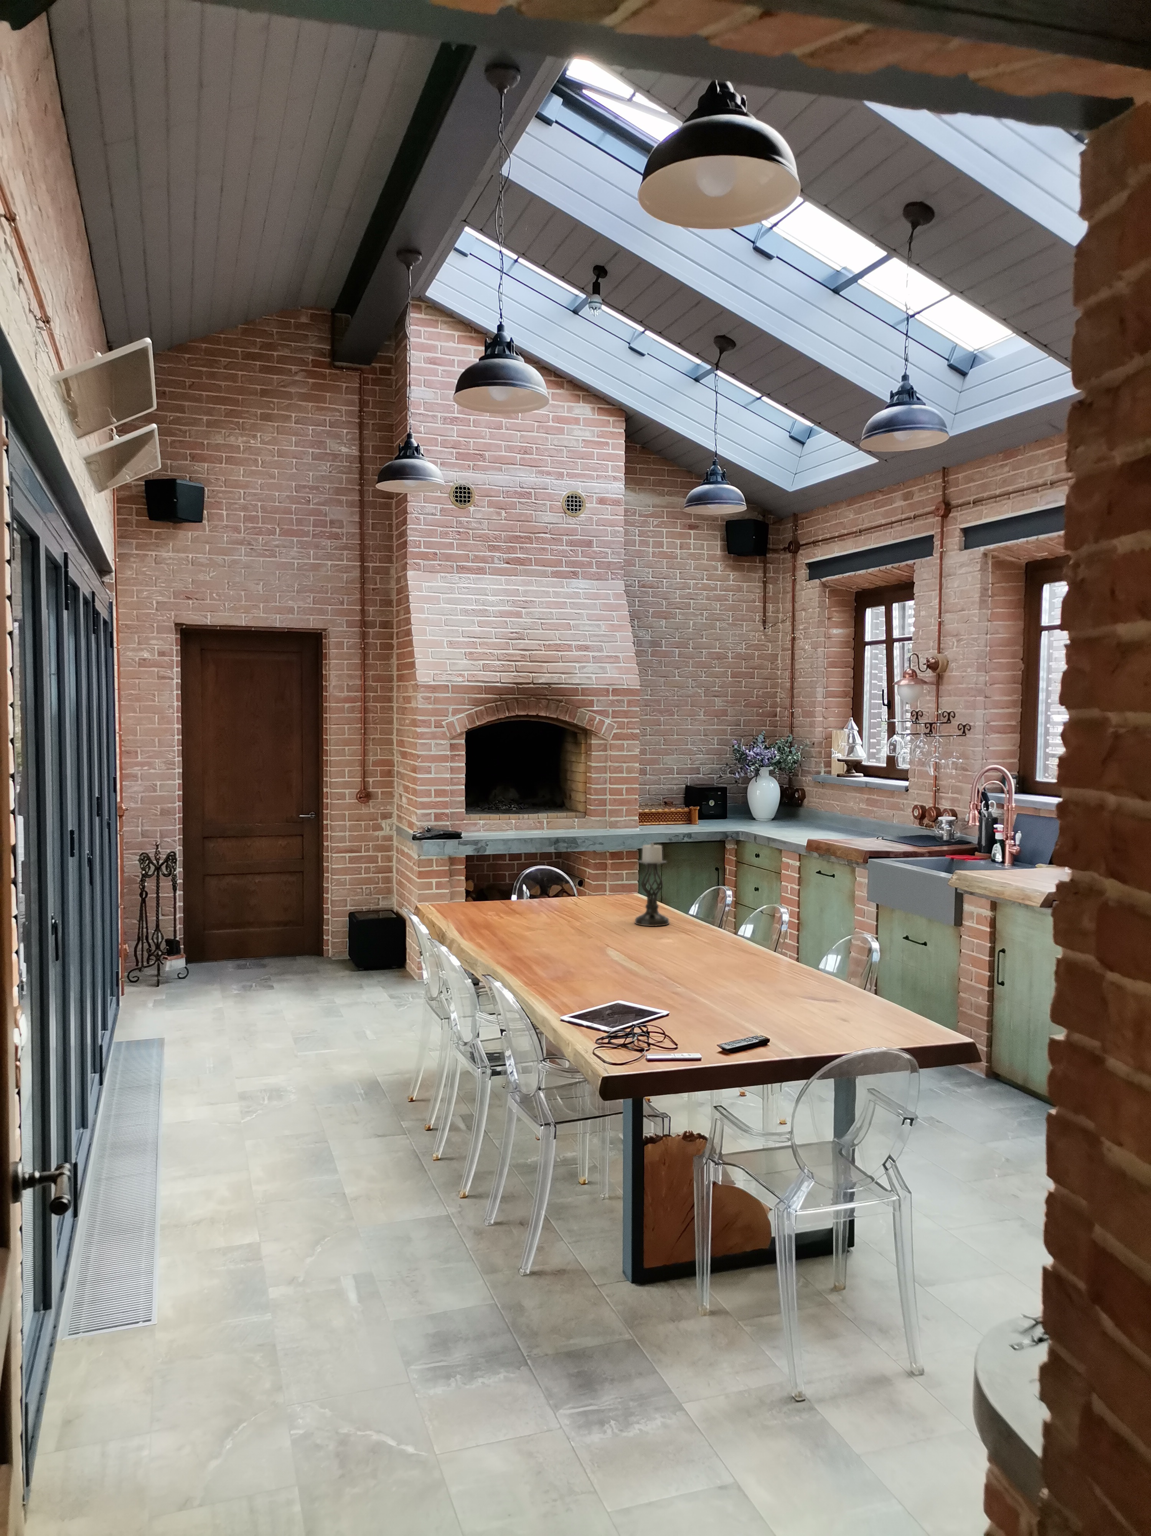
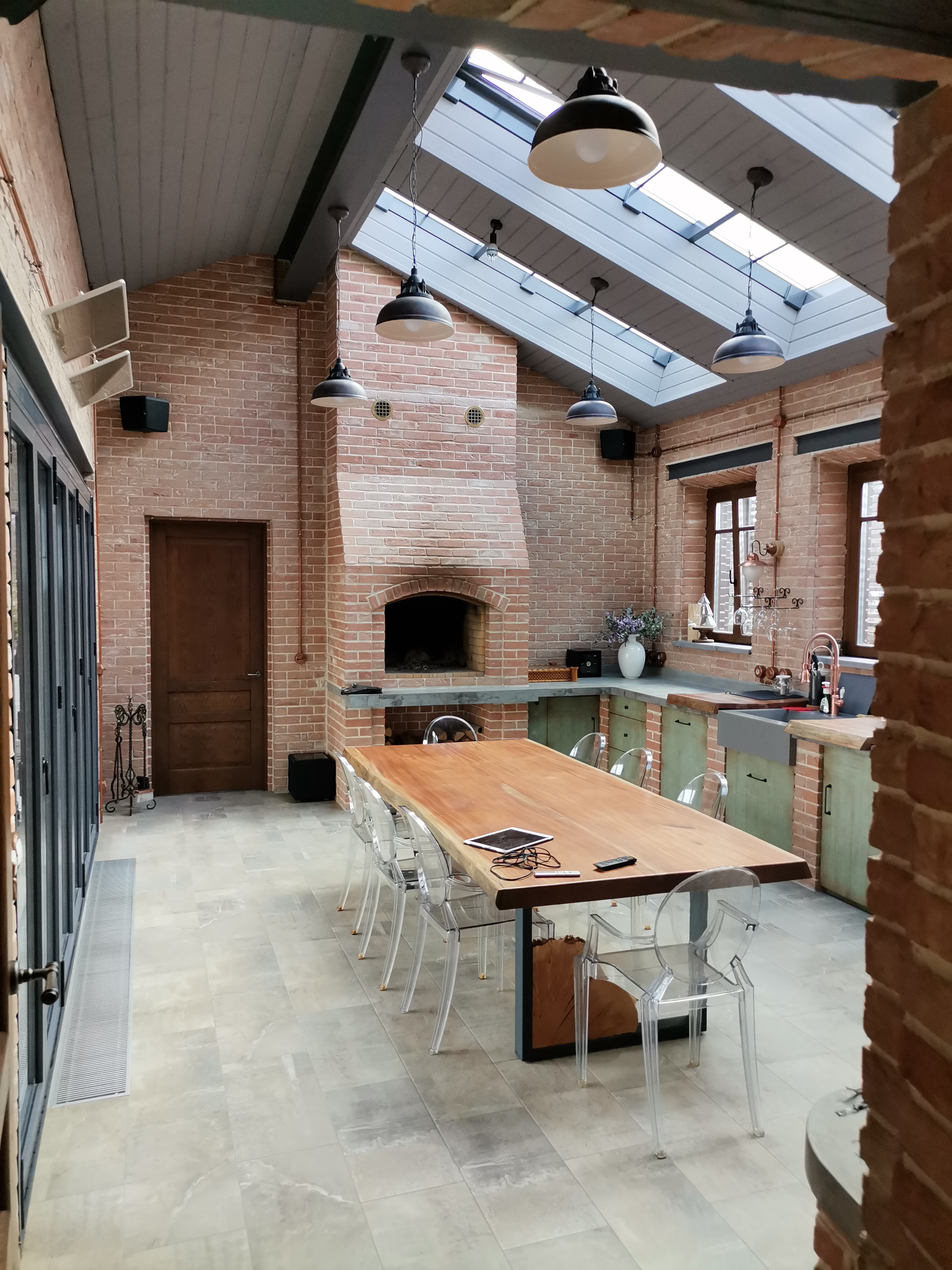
- candle holder [635,842,670,926]
